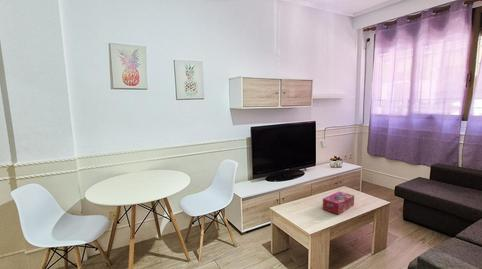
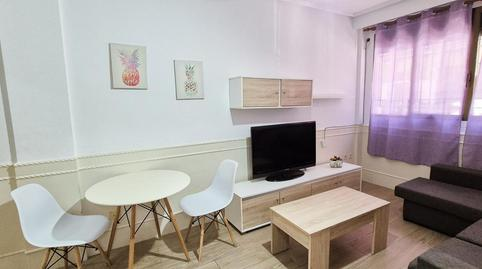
- tissue box [322,191,355,215]
